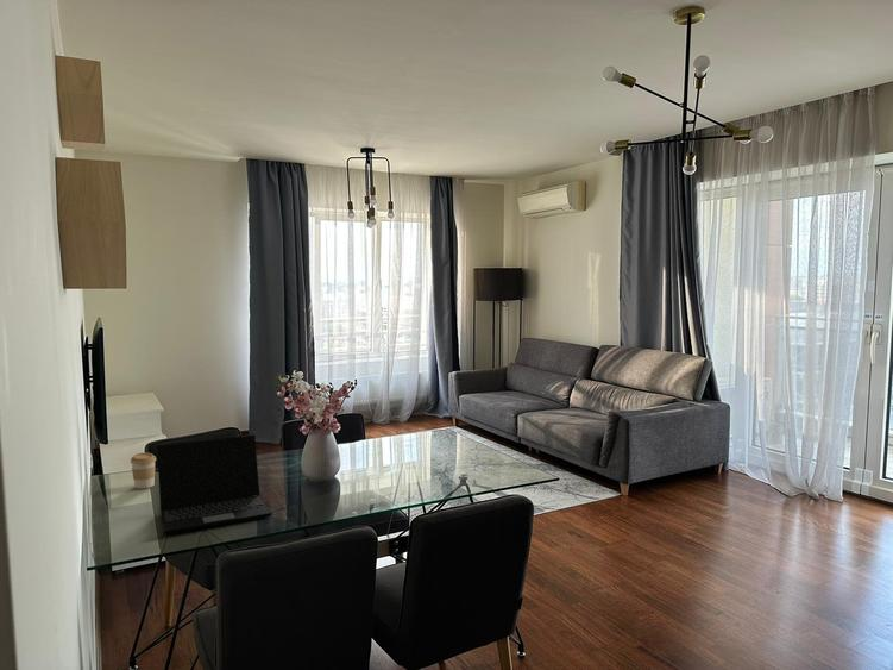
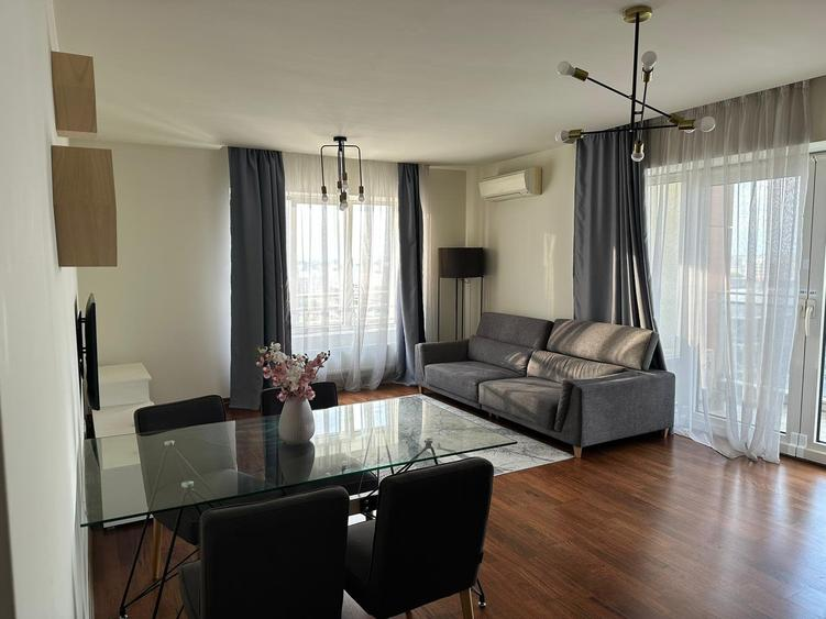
- coffee cup [130,452,157,490]
- laptop [156,434,273,534]
